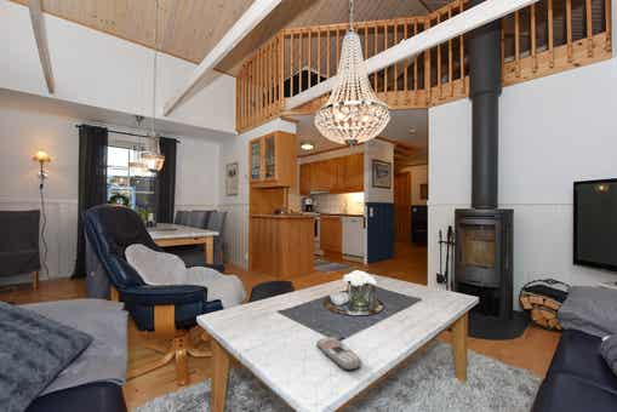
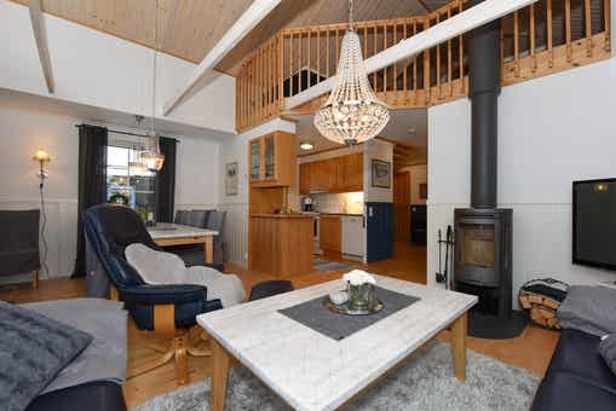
- remote control [315,336,362,371]
